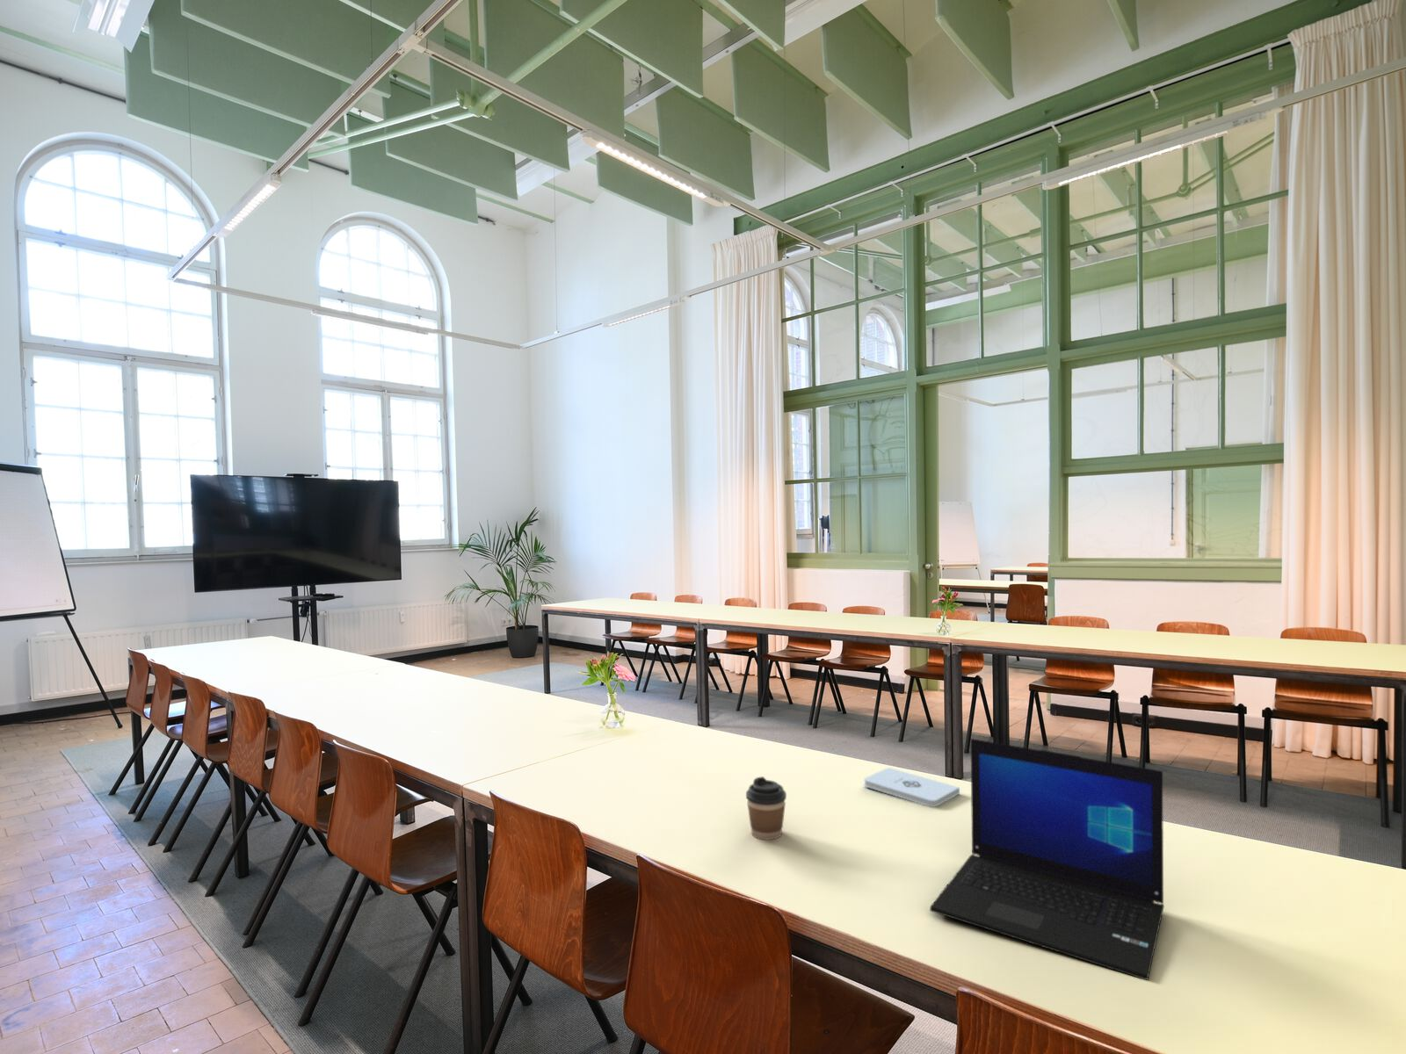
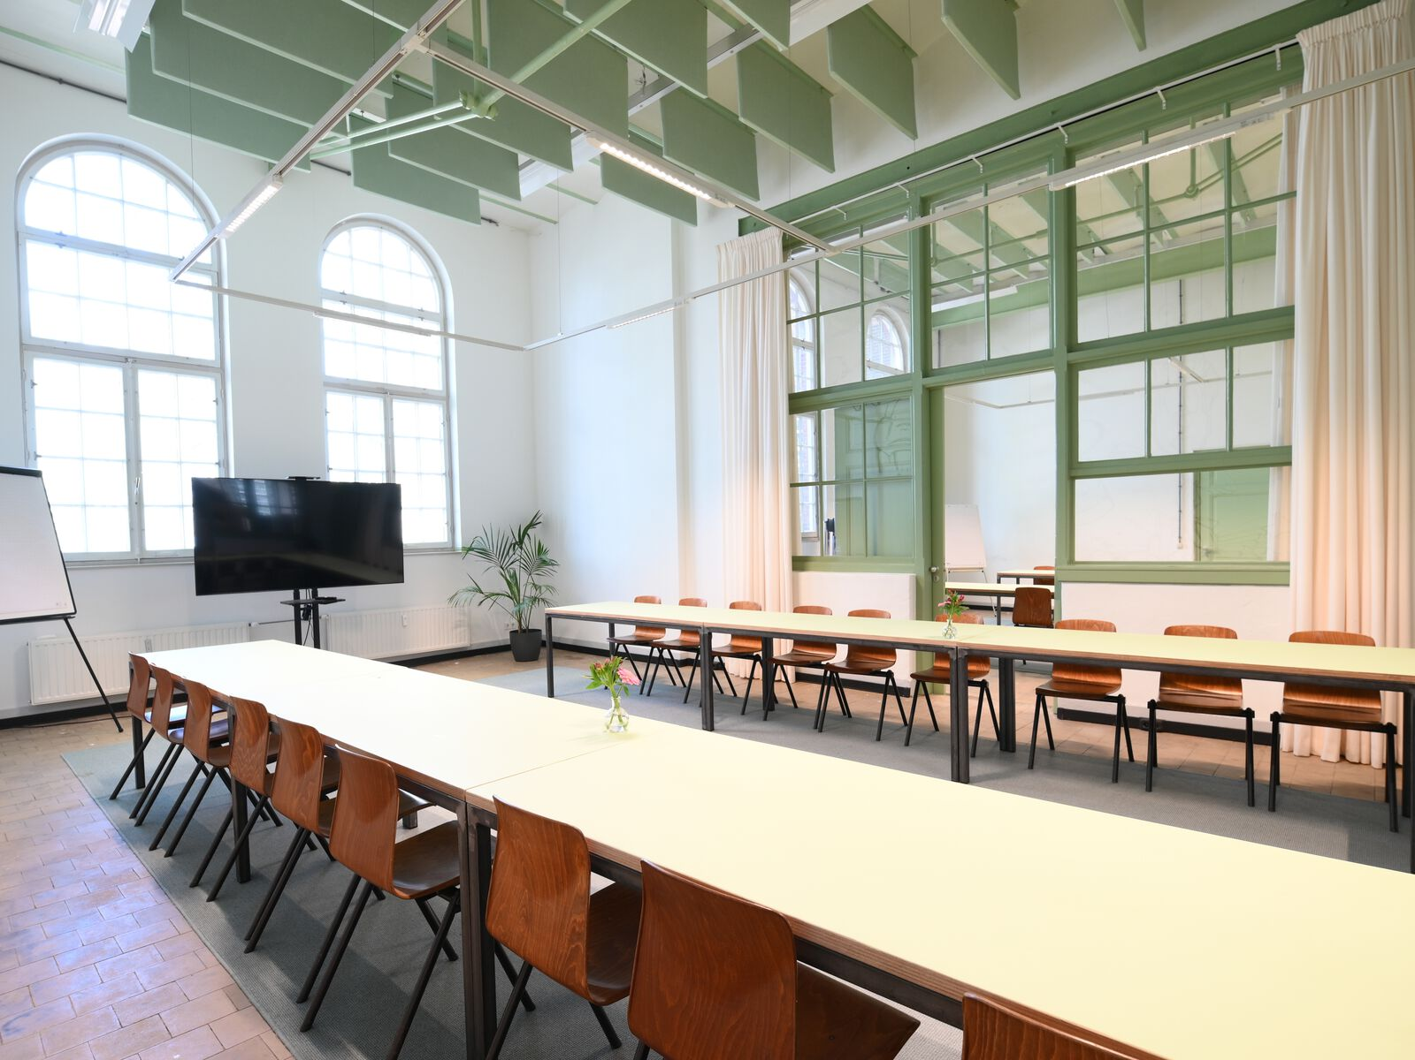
- laptop [929,737,1166,981]
- coffee cup [745,776,787,840]
- notepad [862,767,961,808]
